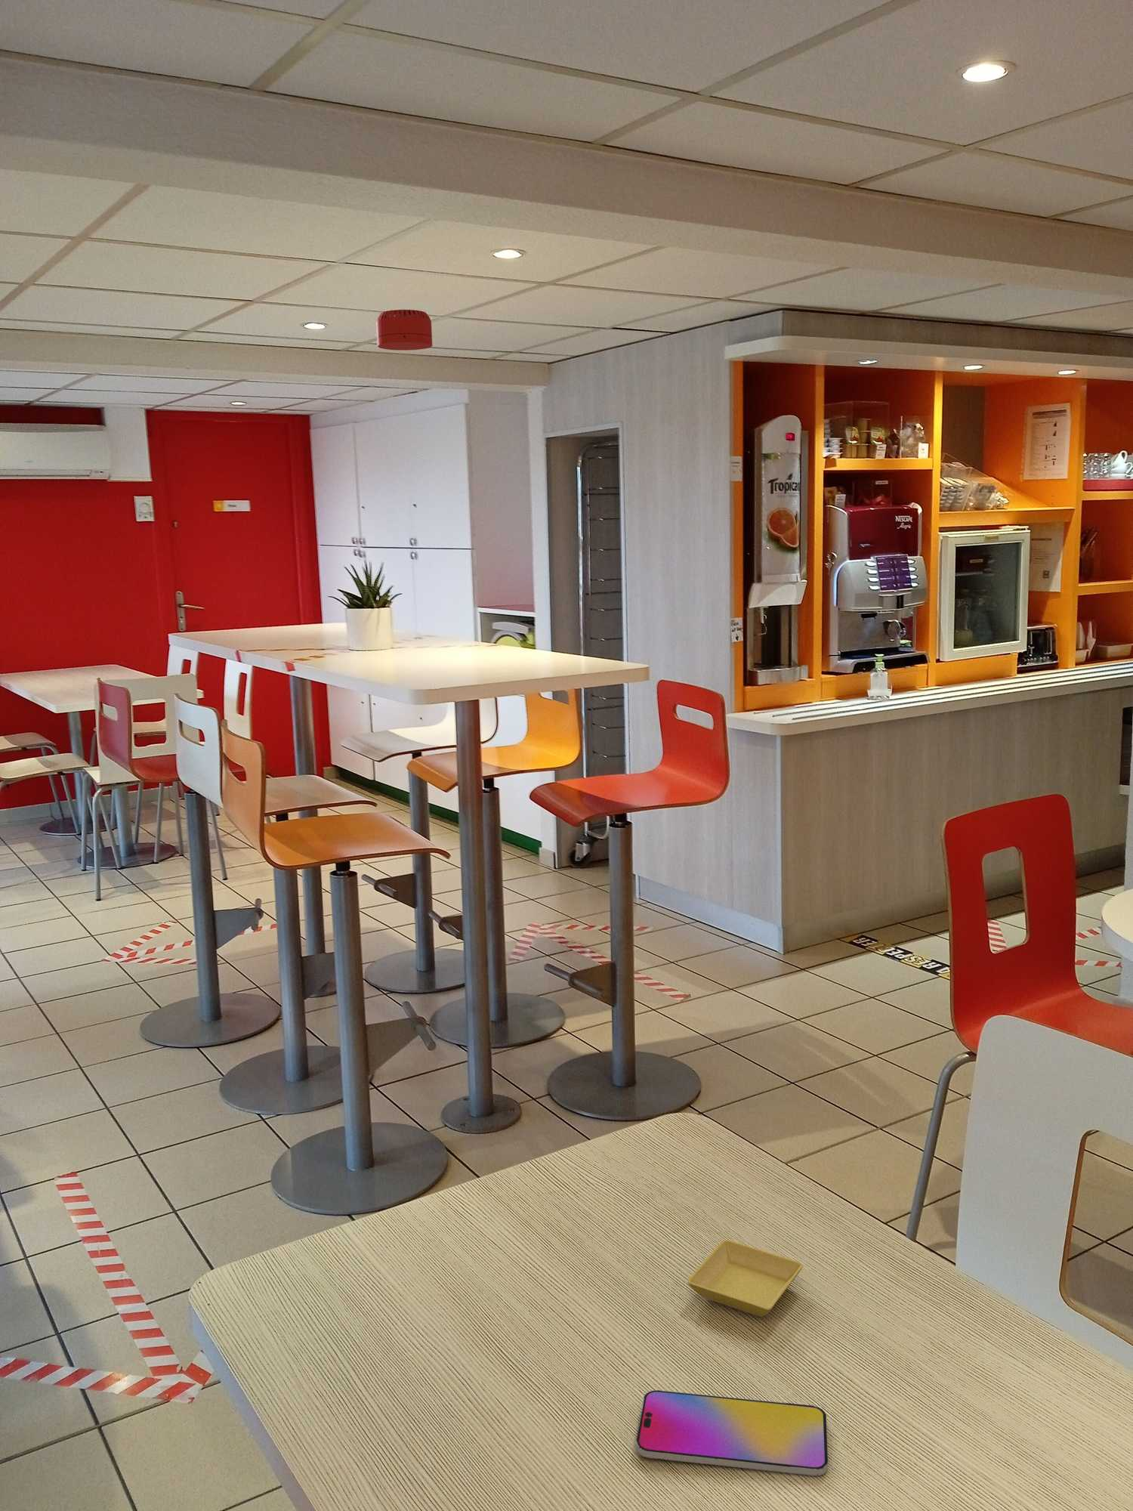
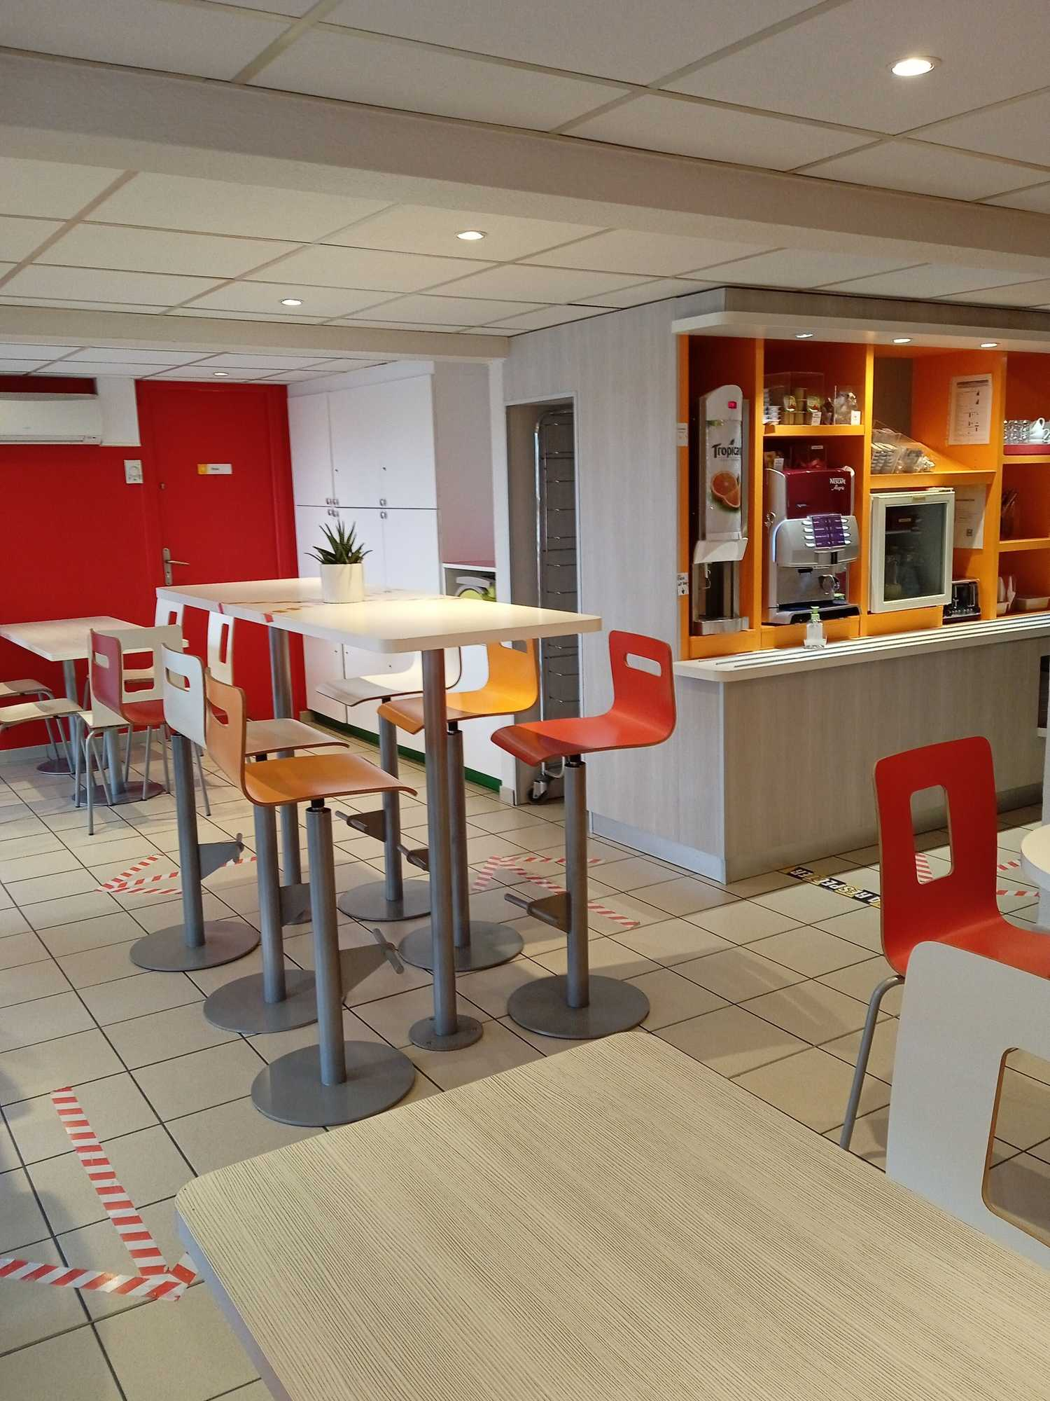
- smoke detector [375,309,433,351]
- saucer [687,1239,803,1317]
- smartphone [636,1390,828,1476]
